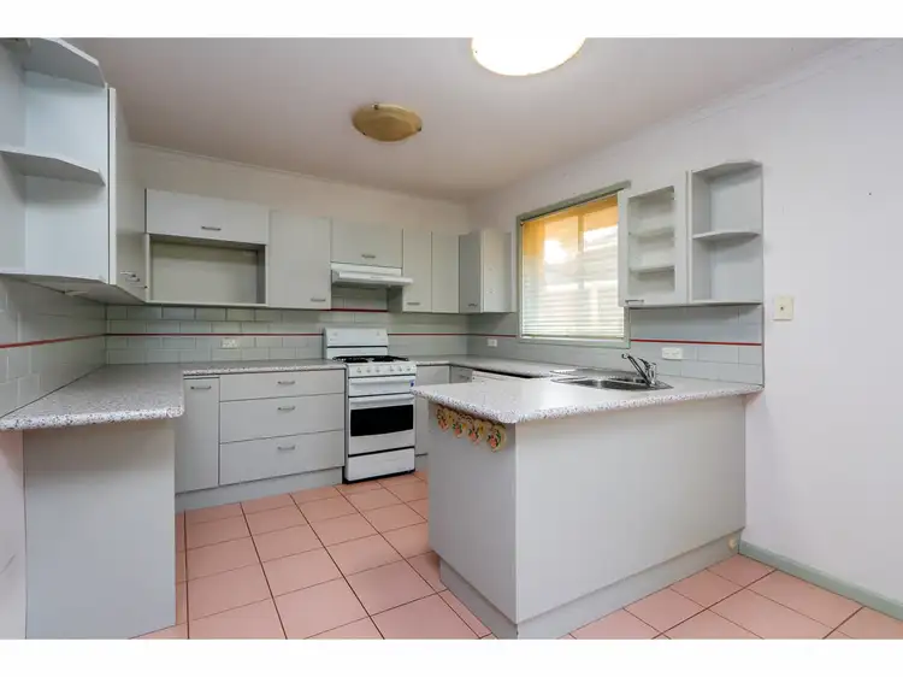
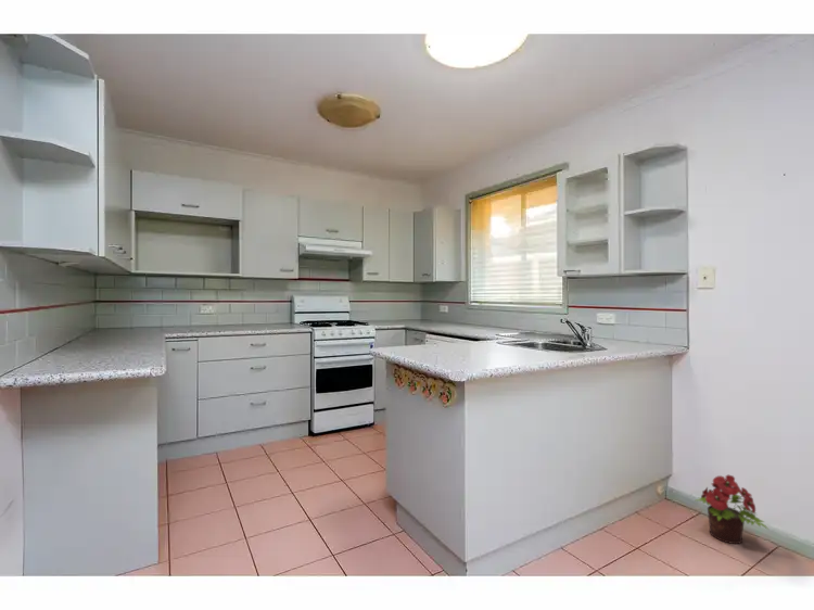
+ potted plant [696,474,770,545]
